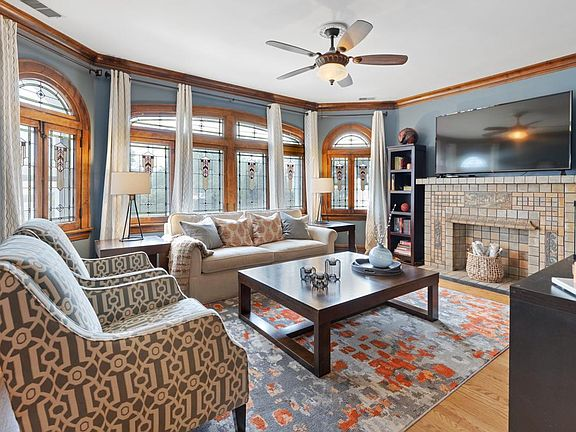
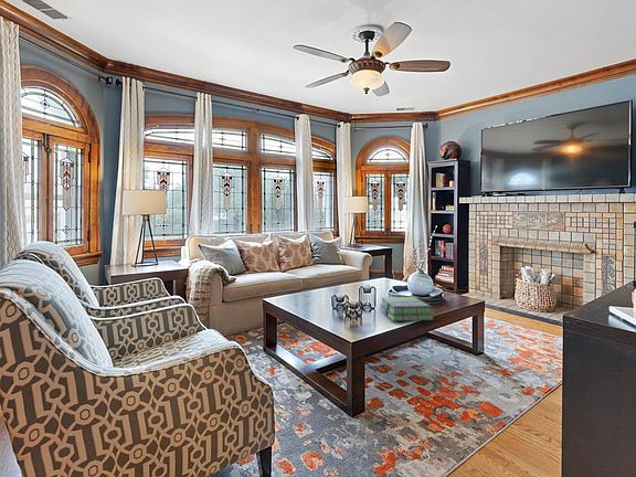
+ stack of books [379,296,435,322]
